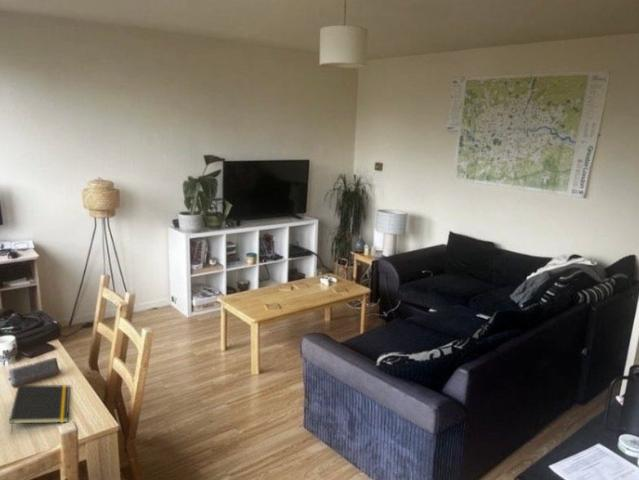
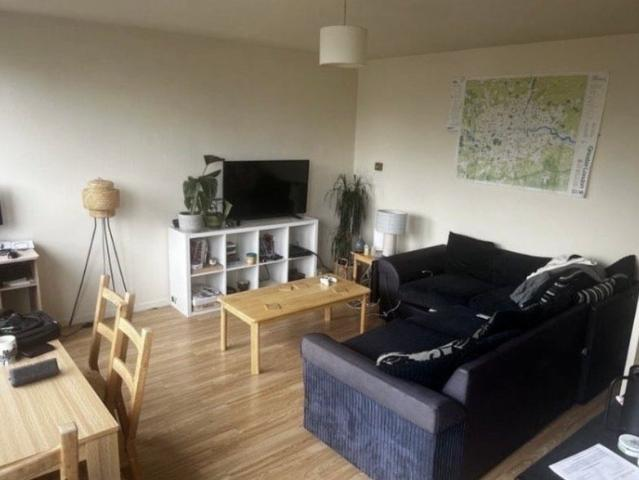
- notepad [8,384,71,435]
